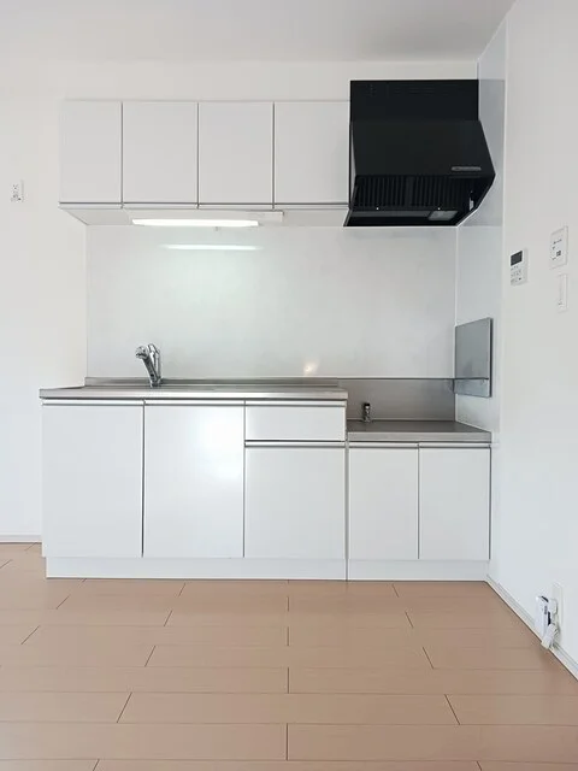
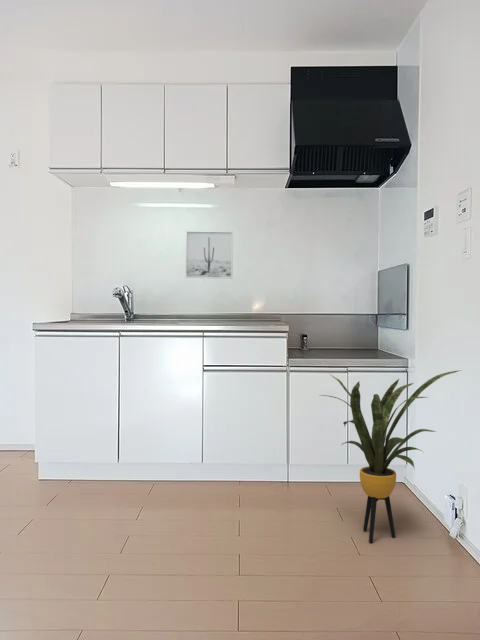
+ house plant [320,369,462,543]
+ wall art [184,230,234,280]
